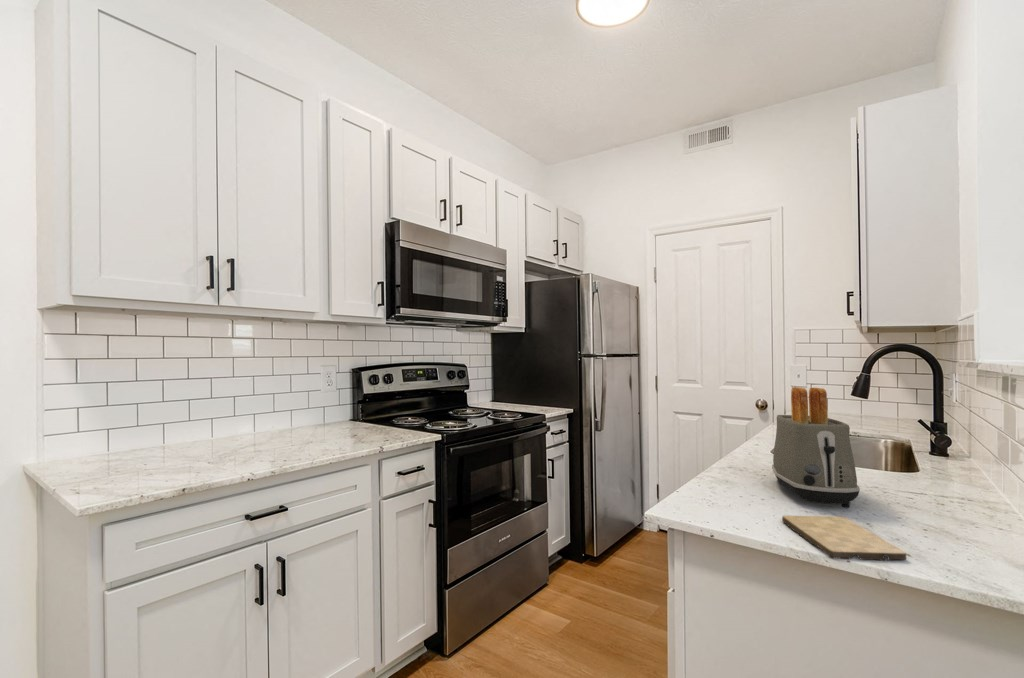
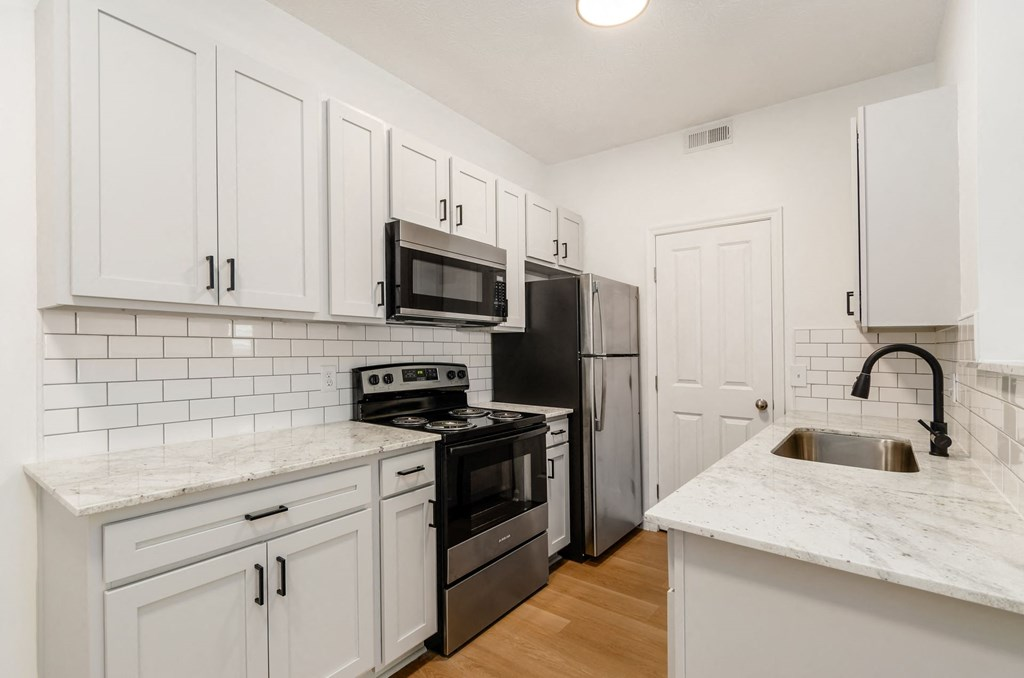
- toaster [771,386,861,509]
- cutting board [781,515,908,561]
